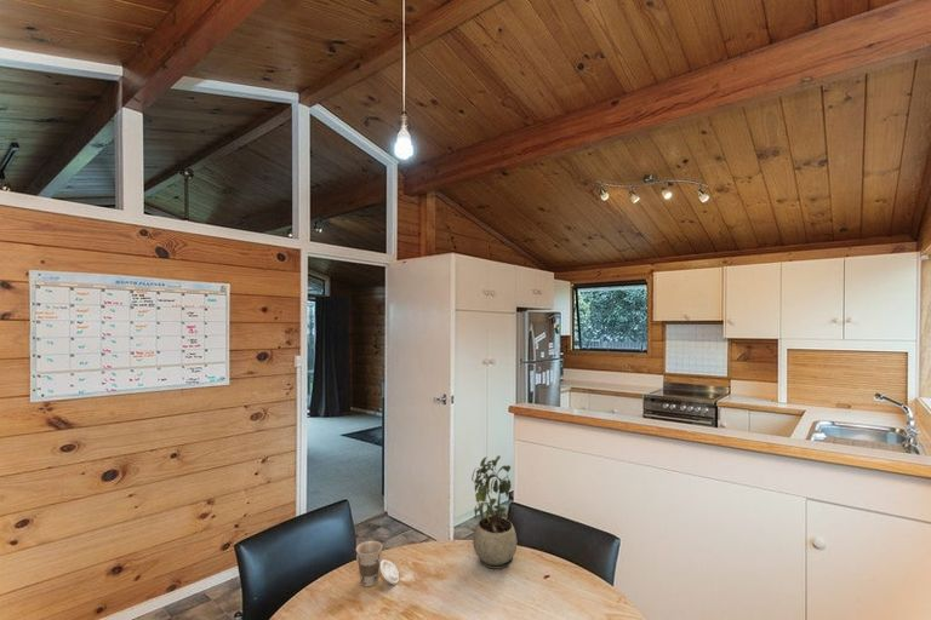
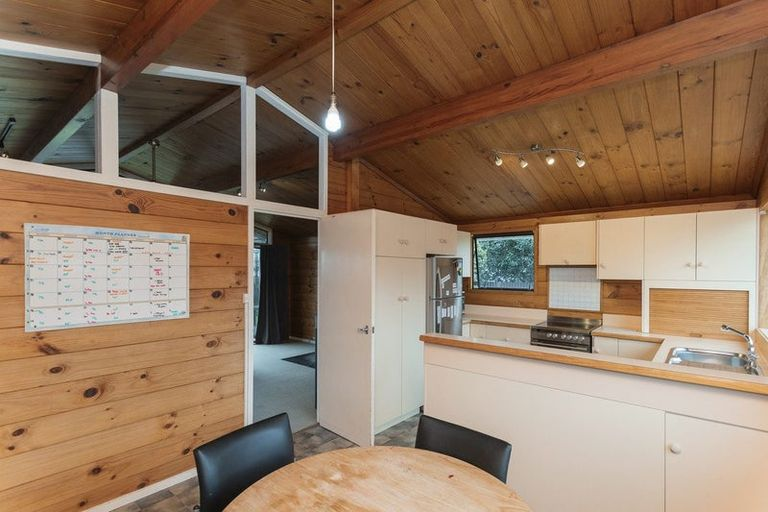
- cup [355,540,400,587]
- potted plant [470,454,518,570]
